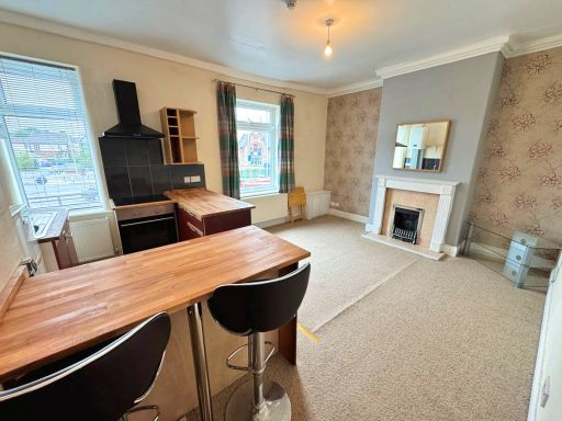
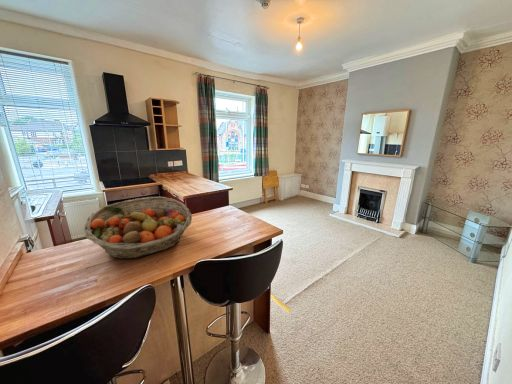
+ fruit basket [83,196,193,260]
